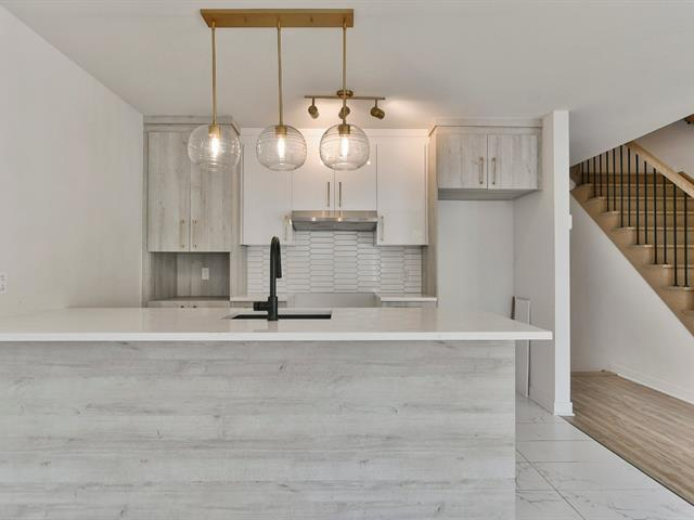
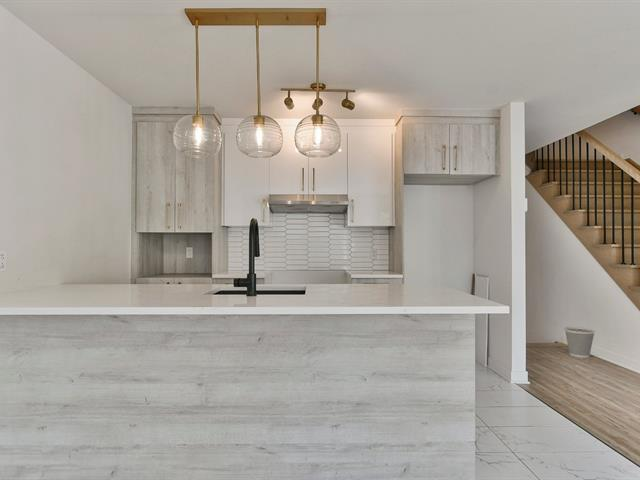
+ wastebasket [563,326,596,359]
